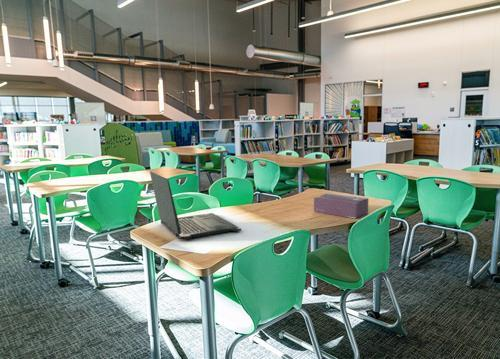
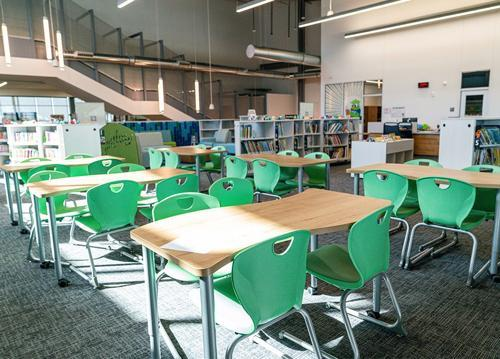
- tissue box [313,192,369,219]
- laptop [149,170,242,241]
